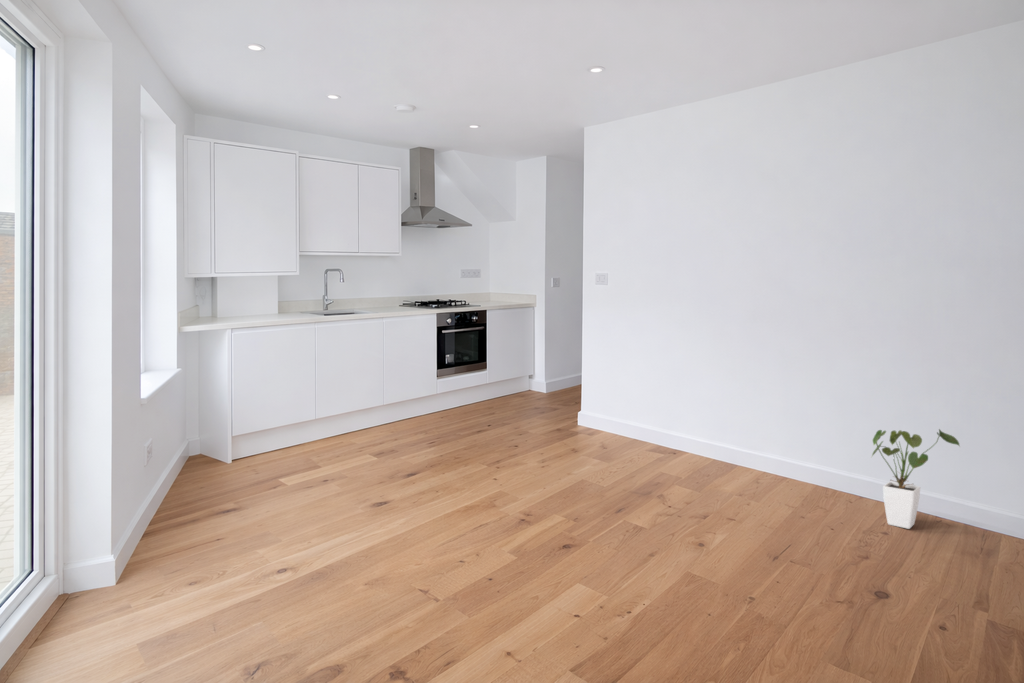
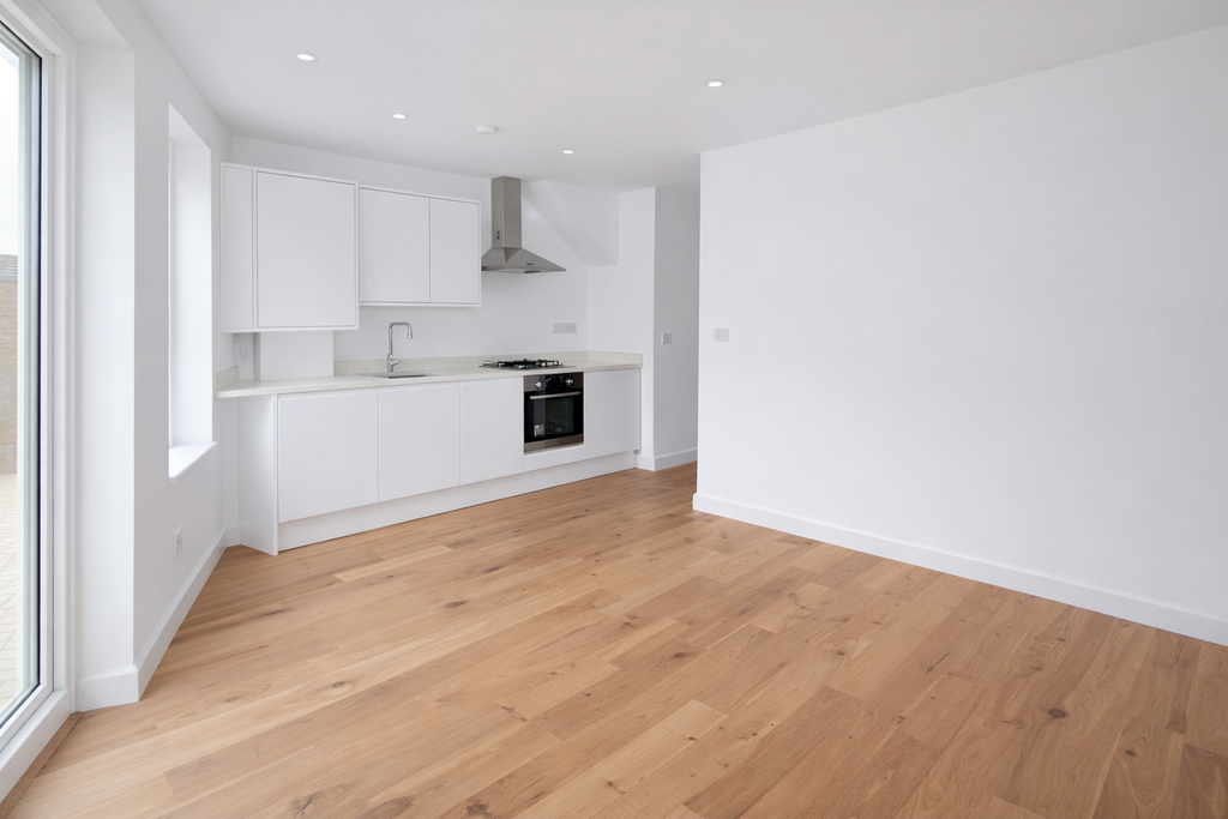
- house plant [871,428,961,530]
